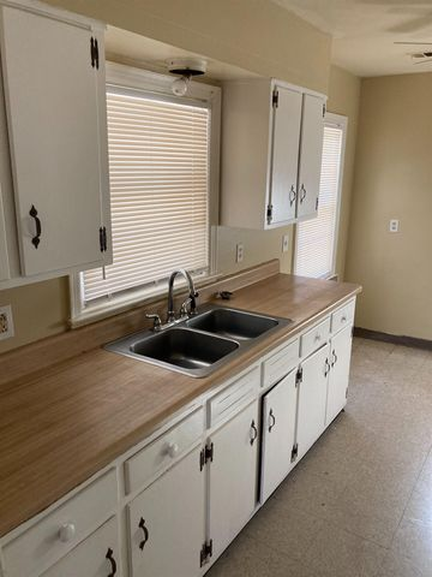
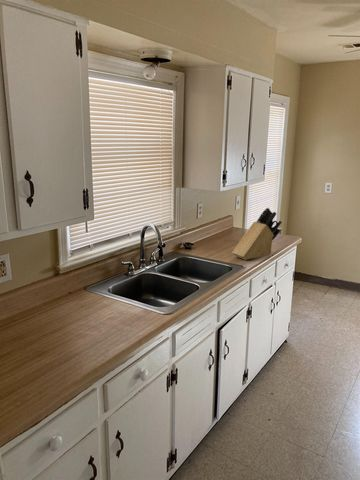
+ knife block [231,207,283,261]
